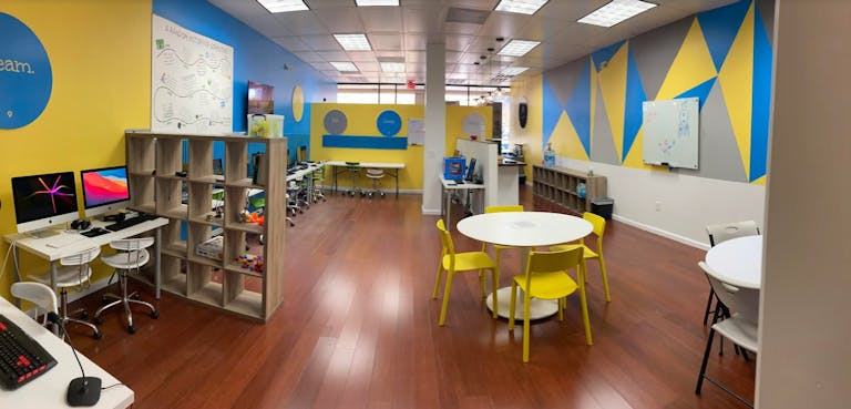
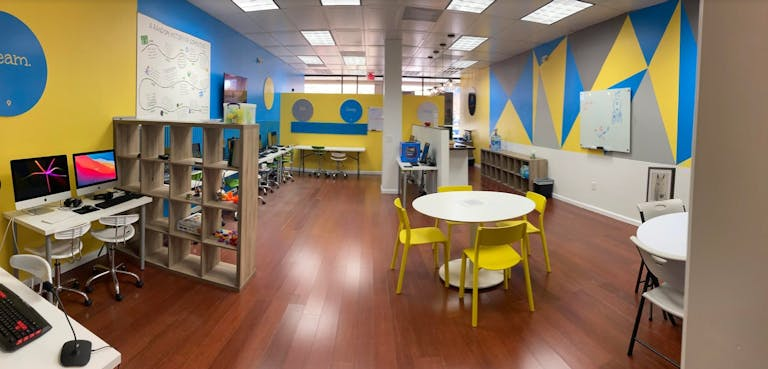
+ wall art [645,166,677,203]
